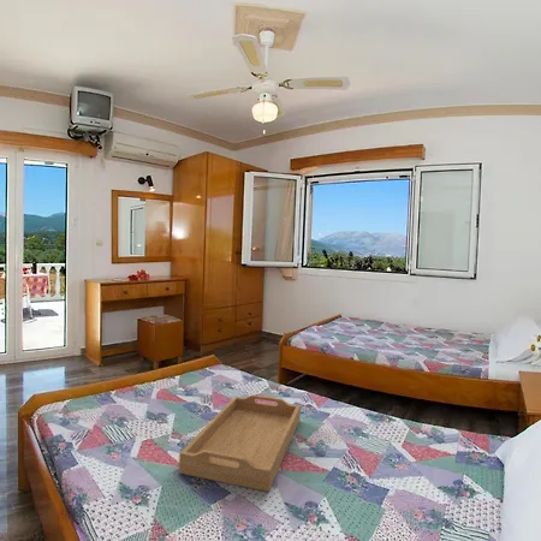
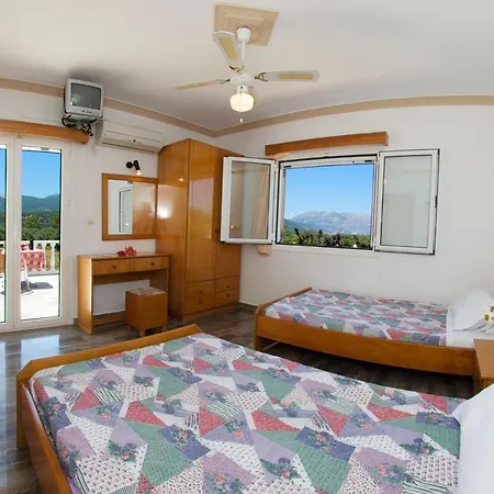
- serving tray [178,393,302,493]
